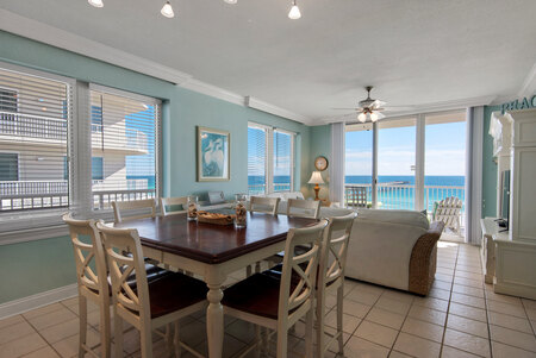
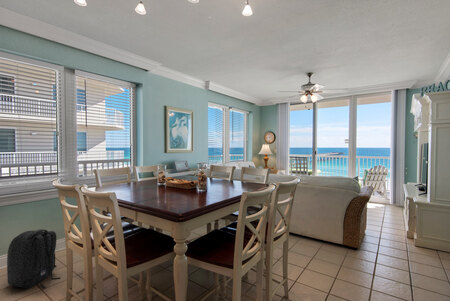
+ backpack [6,228,61,289]
